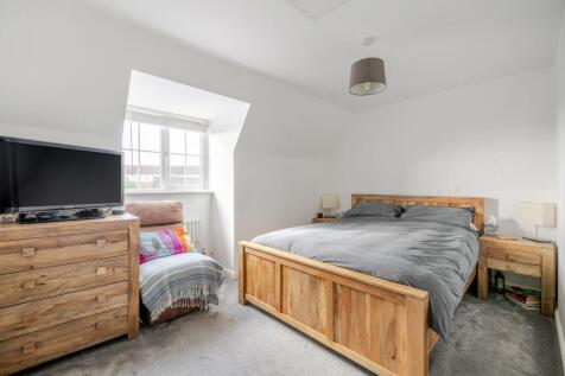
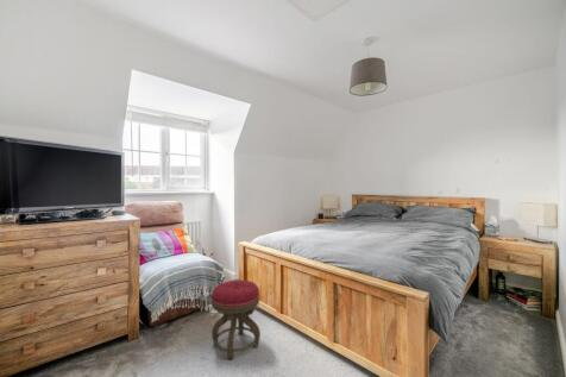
+ stool [210,278,262,360]
